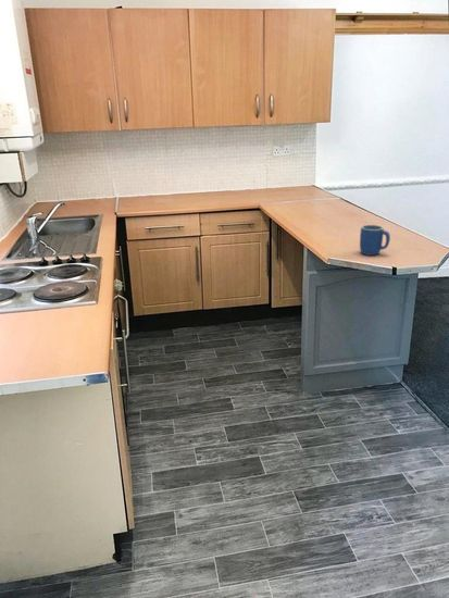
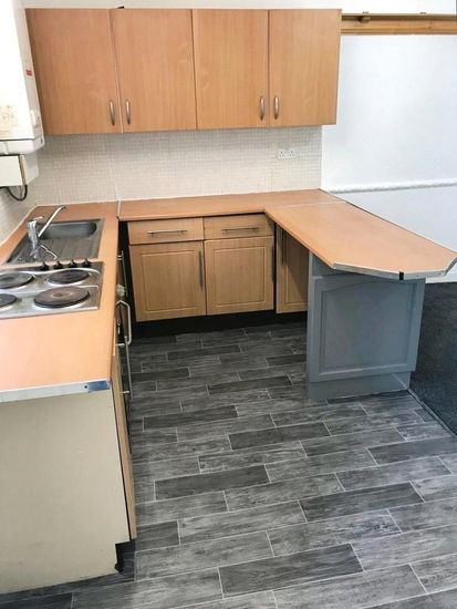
- mug [359,224,391,257]
